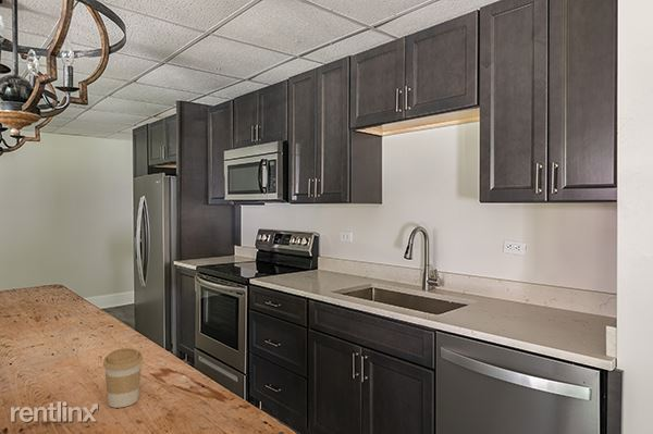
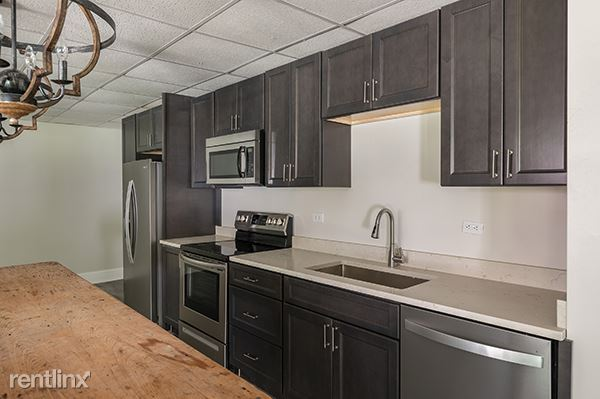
- coffee cup [102,347,144,409]
